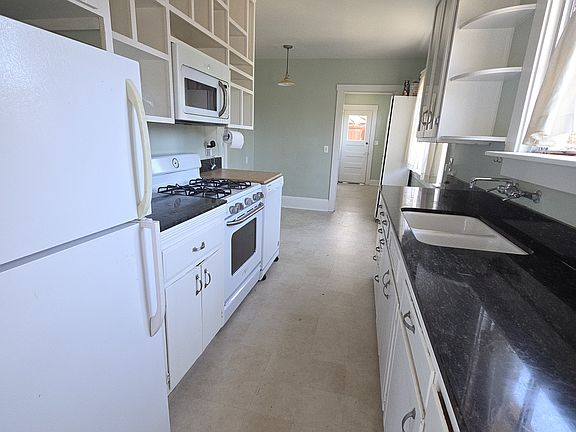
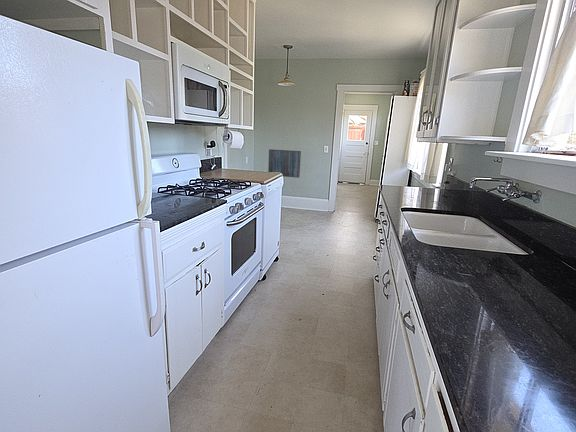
+ wall art [267,148,302,179]
